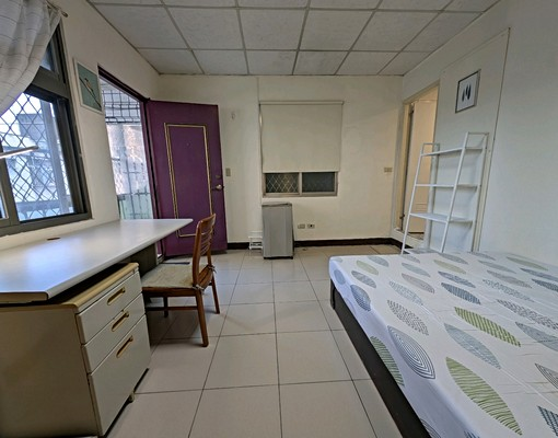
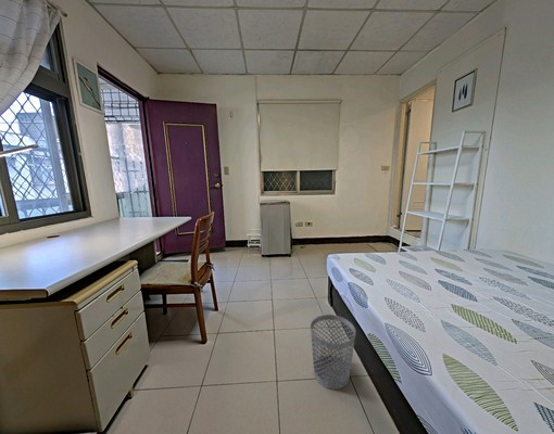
+ wastebasket [310,314,356,391]
